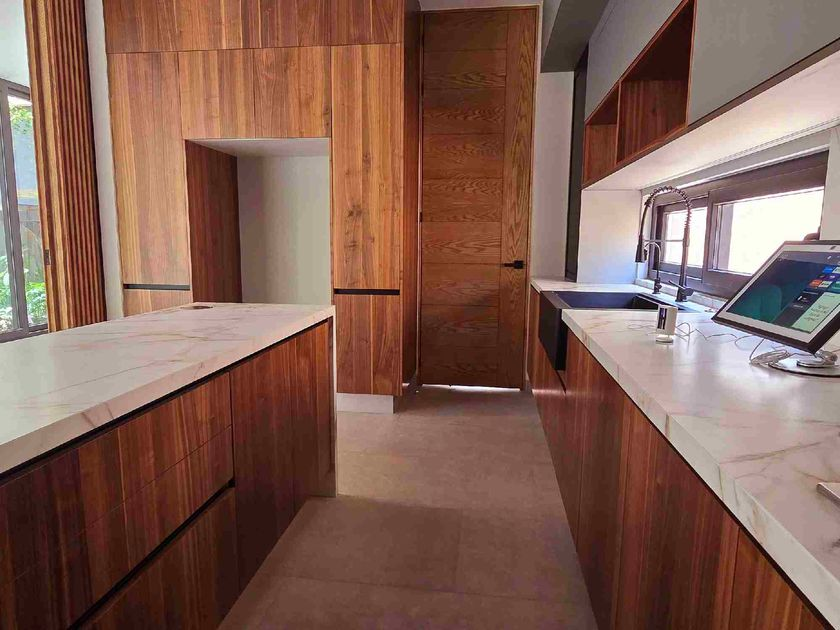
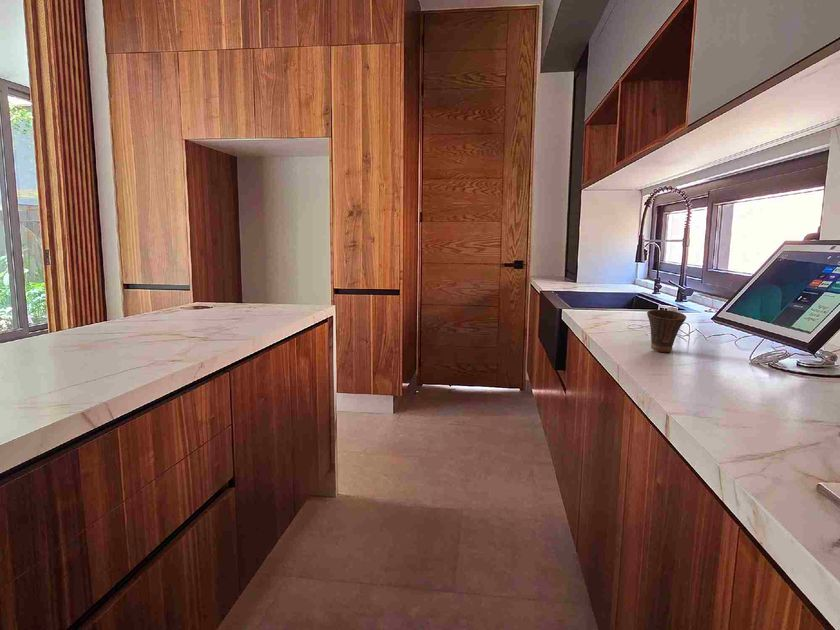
+ cup [646,309,687,353]
